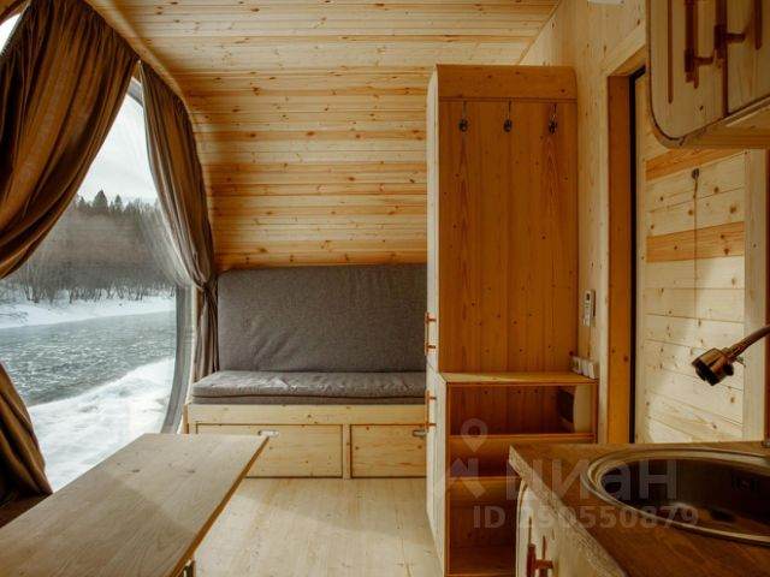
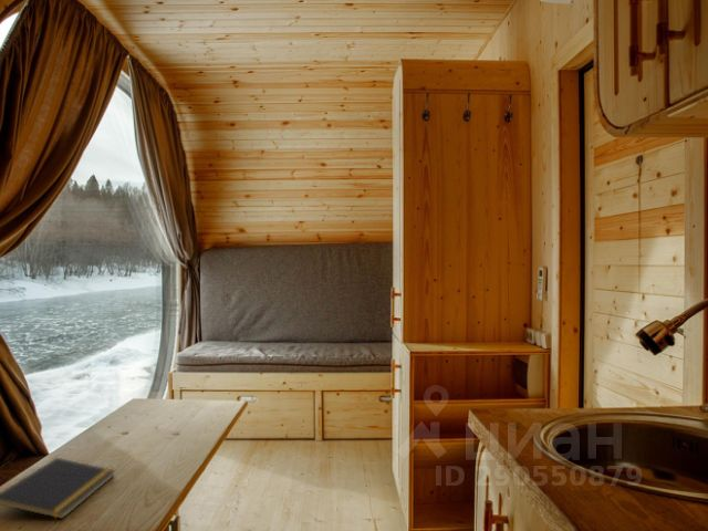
+ notepad [0,457,116,520]
